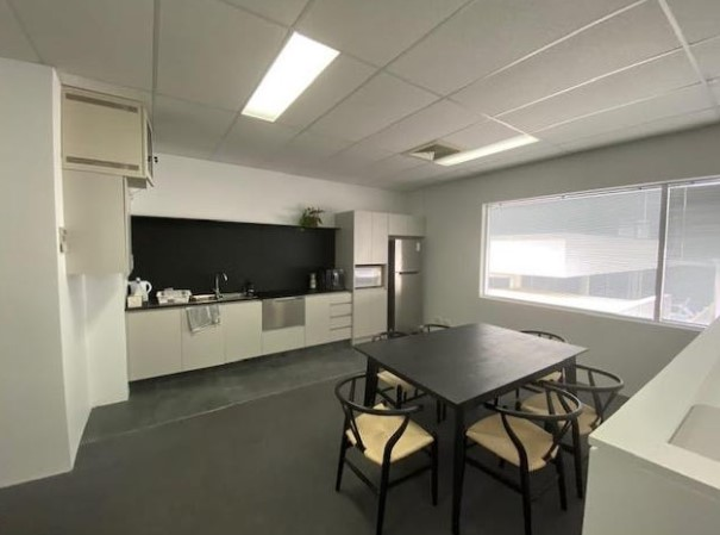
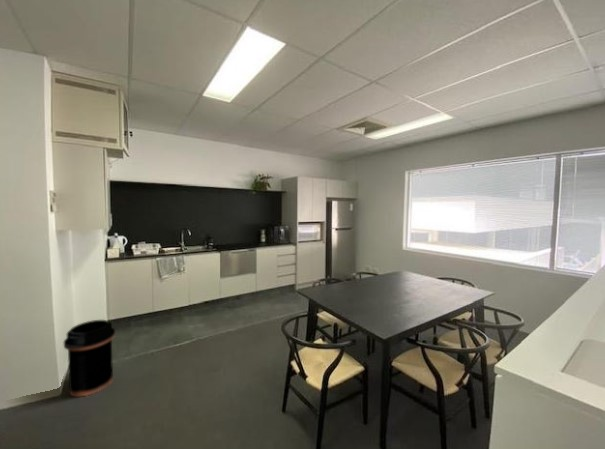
+ trash can [63,319,116,398]
